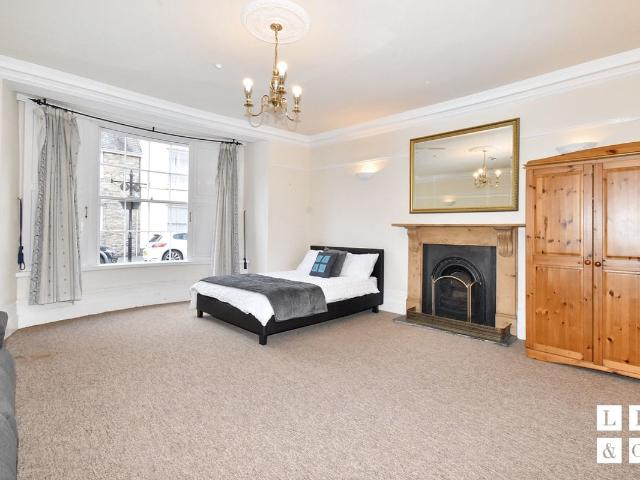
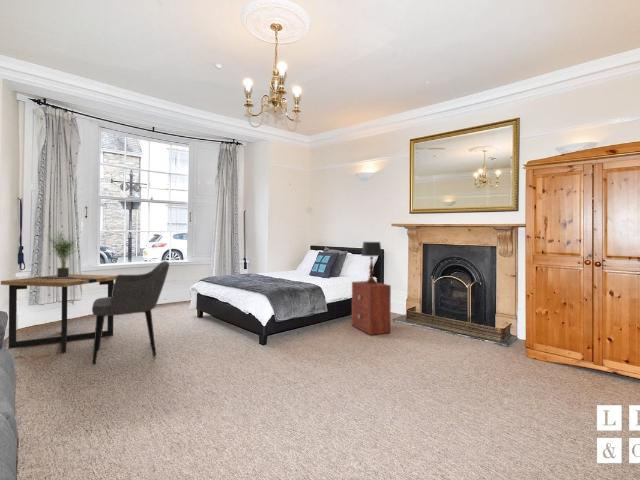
+ potted plant [47,230,81,278]
+ nightstand [351,280,392,336]
+ side table [0,273,117,354]
+ armchair [91,260,170,366]
+ table lamp [360,241,383,284]
